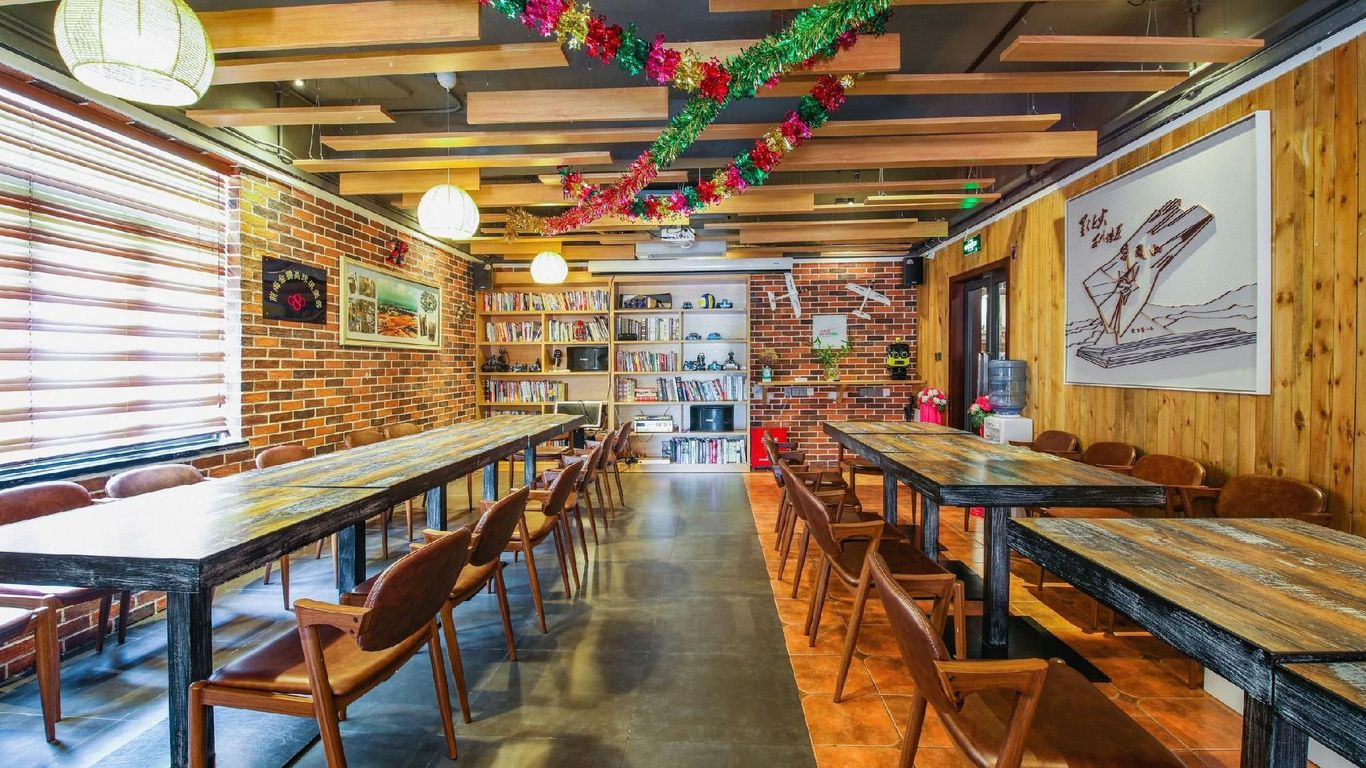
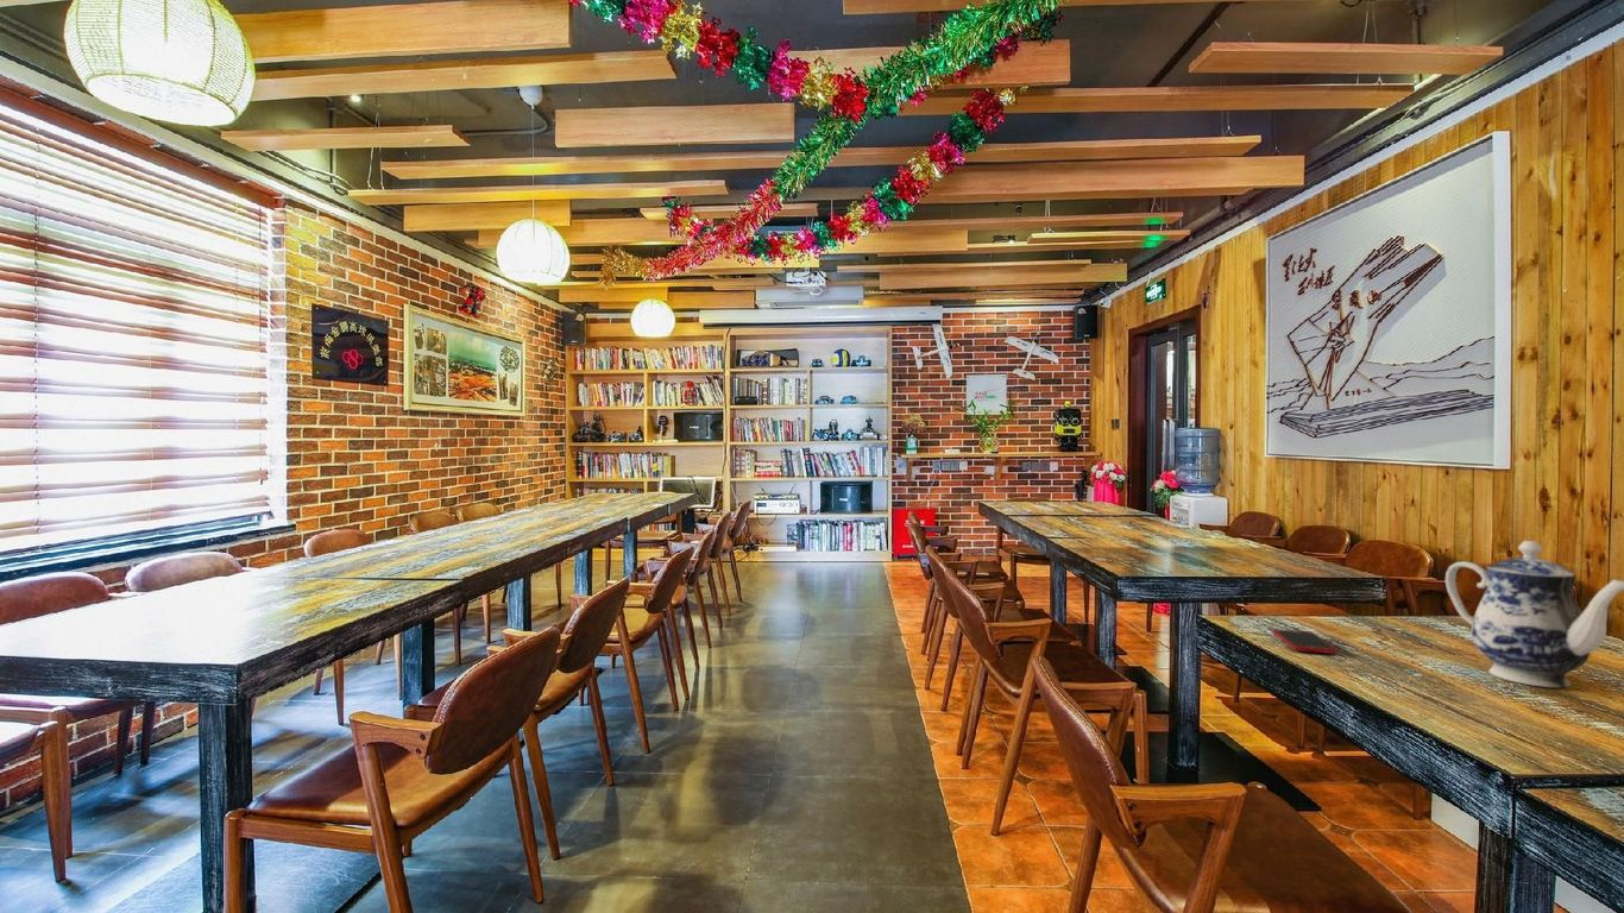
+ cell phone [1272,628,1339,655]
+ teapot [1444,540,1624,688]
